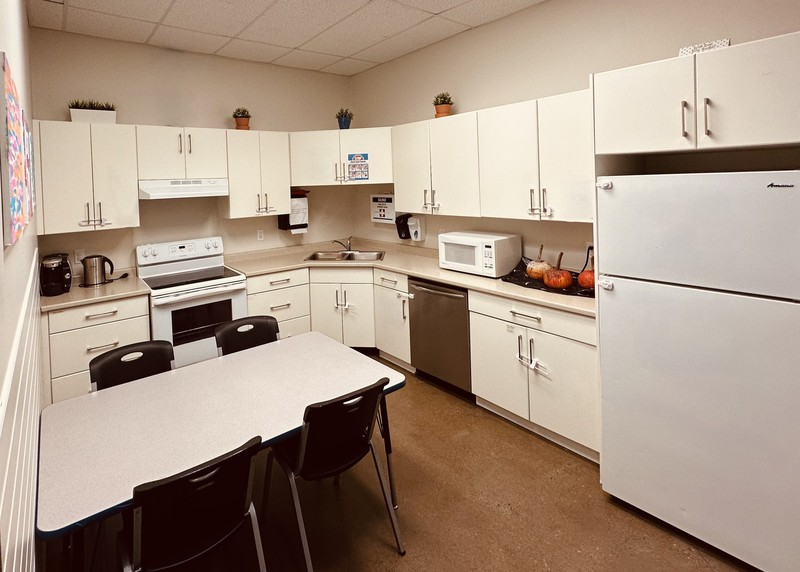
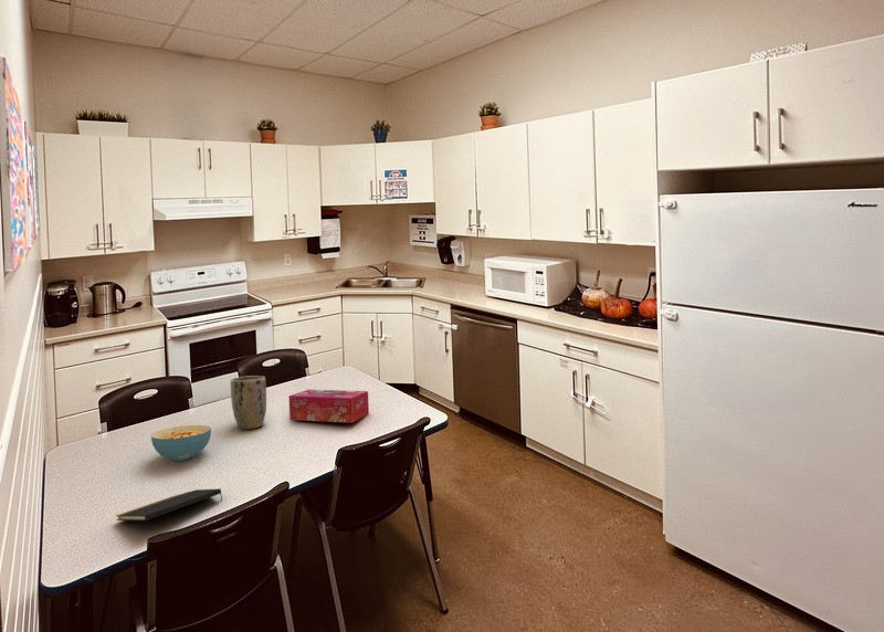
+ plant pot [230,375,267,430]
+ cereal bowl [150,424,212,462]
+ tissue box [287,389,370,424]
+ notepad [115,487,223,522]
